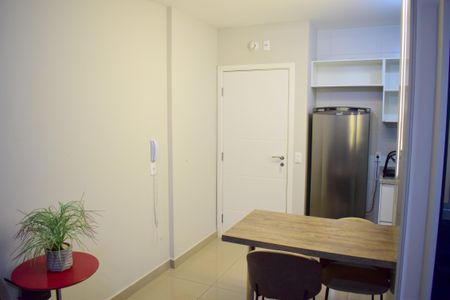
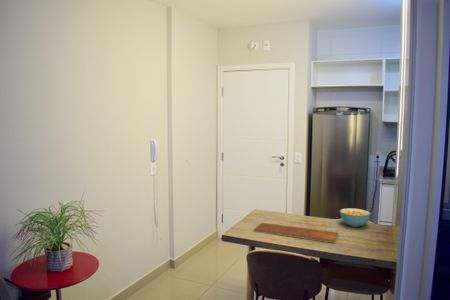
+ cereal bowl [339,207,372,228]
+ chopping board [253,222,339,244]
